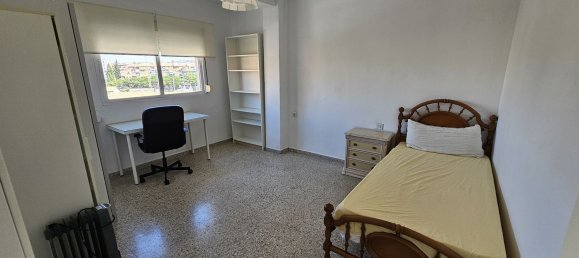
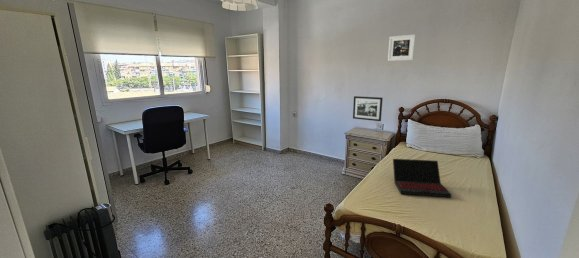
+ picture frame [352,95,384,122]
+ laptop [392,158,452,199]
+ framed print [387,33,417,62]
